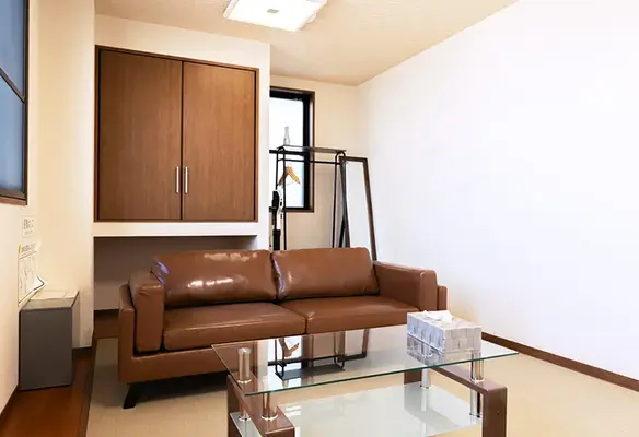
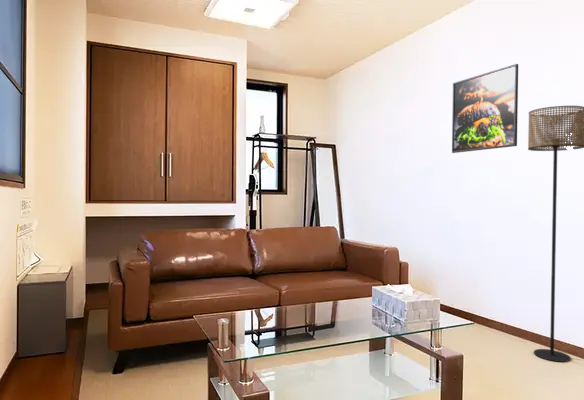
+ floor lamp [527,105,584,363]
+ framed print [451,63,519,154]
